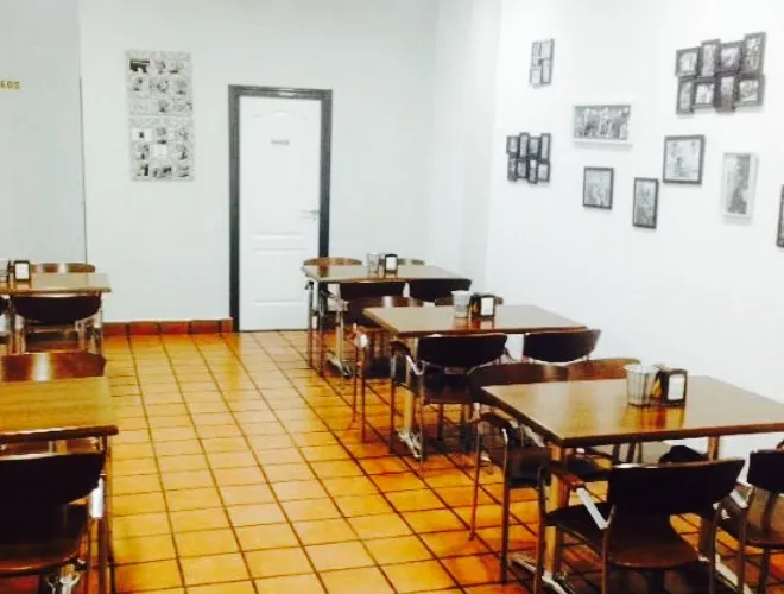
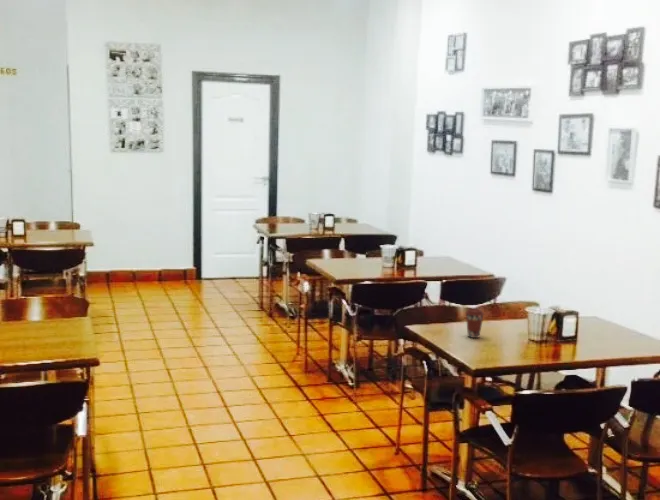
+ coffee cup [465,308,485,339]
